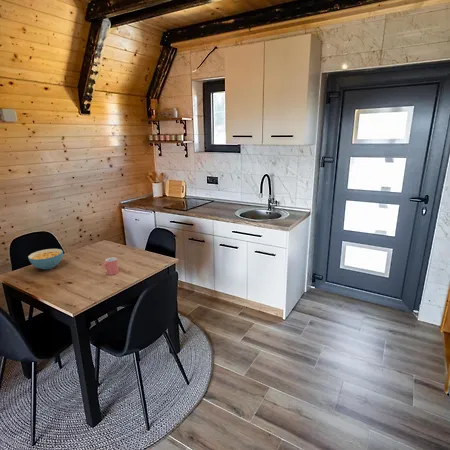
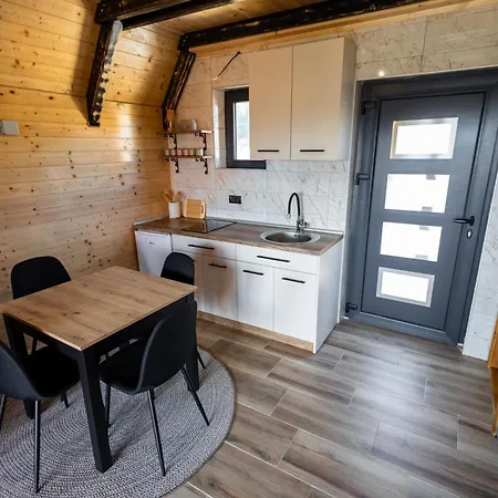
- cereal bowl [27,248,64,271]
- cup [101,256,119,276]
